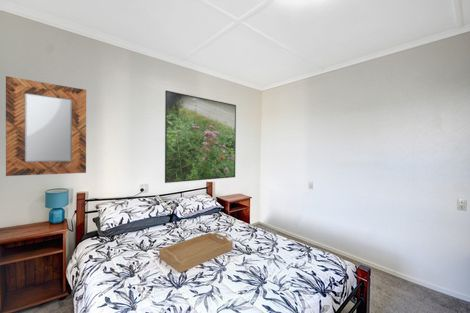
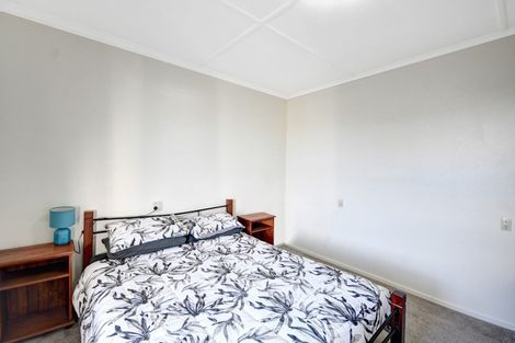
- home mirror [5,75,87,177]
- serving tray [158,232,234,274]
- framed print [164,90,237,184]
